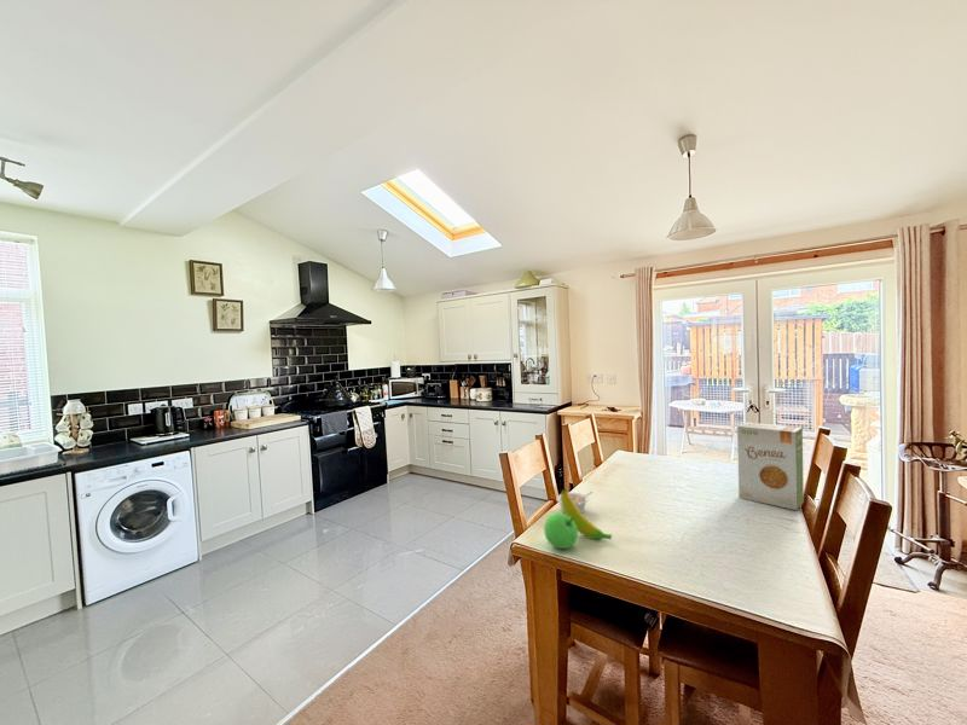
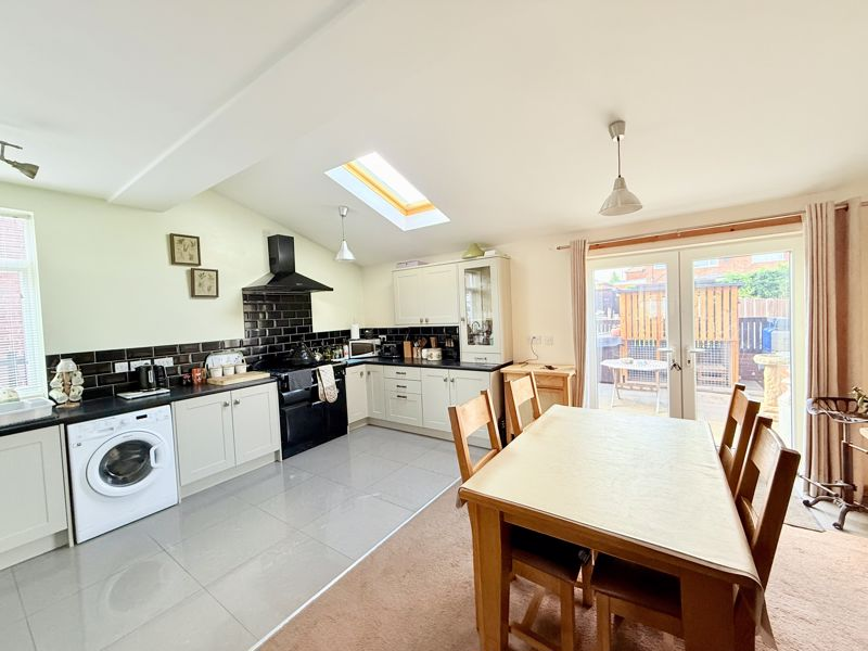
- fruit [543,488,613,550]
- food box [736,422,805,511]
- legume [555,491,595,514]
